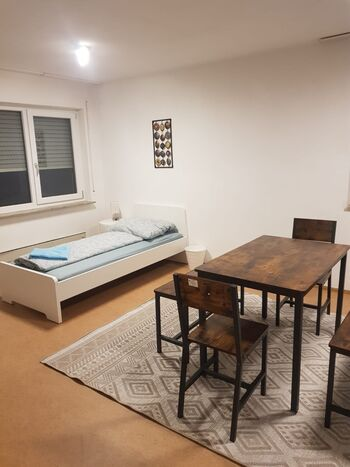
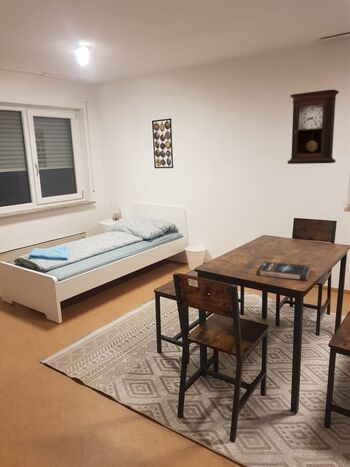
+ pendulum clock [287,89,340,165]
+ book [255,261,311,281]
